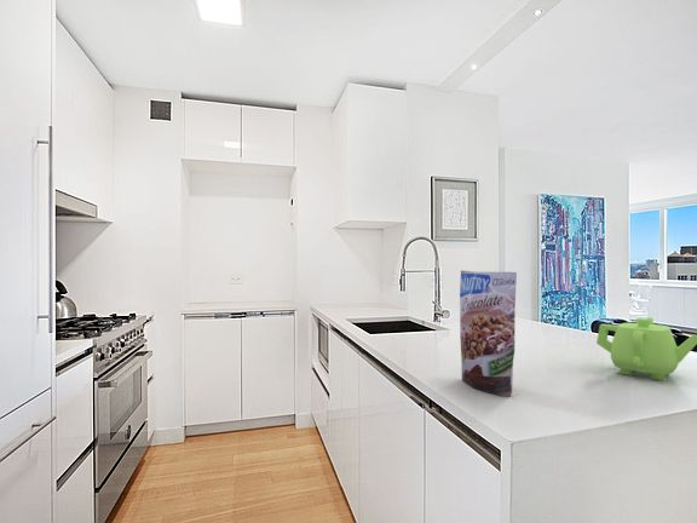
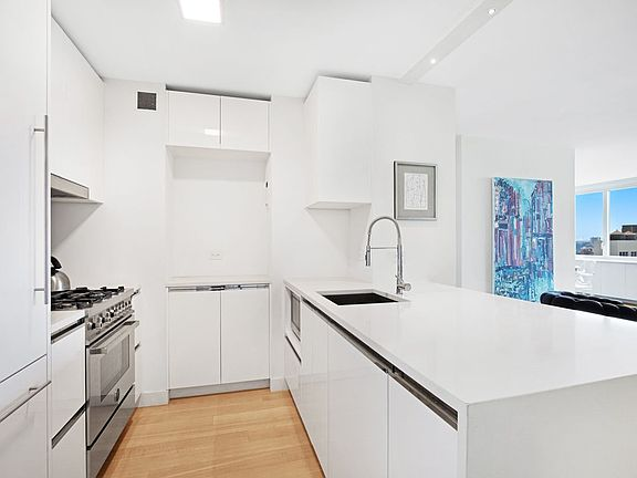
- granola pouch [459,270,518,397]
- teapot [595,316,697,381]
